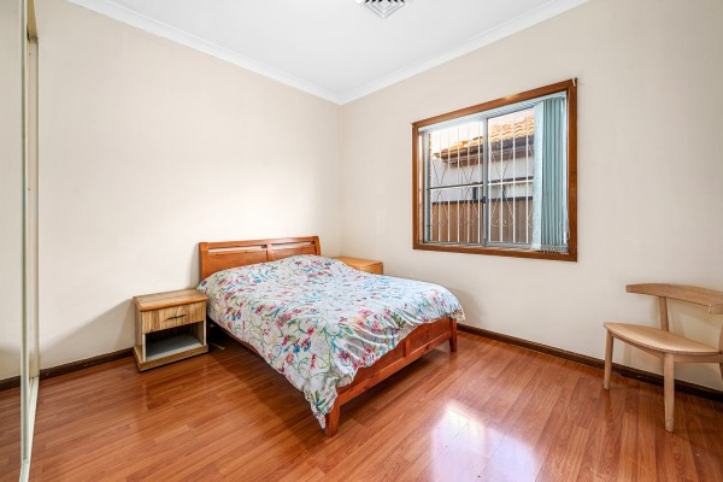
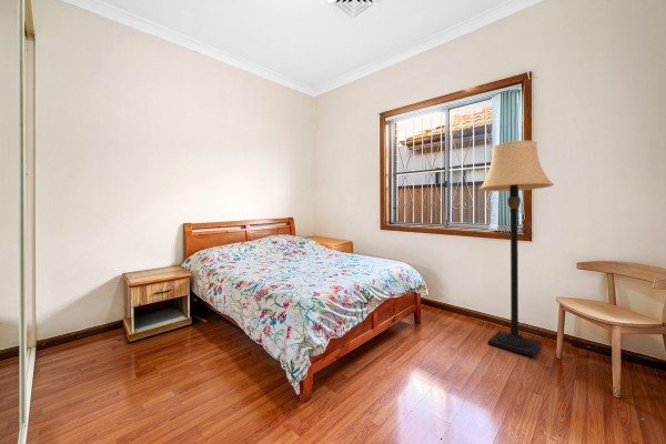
+ lamp [477,139,555,357]
